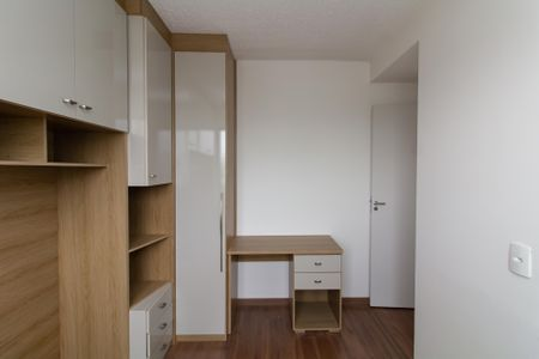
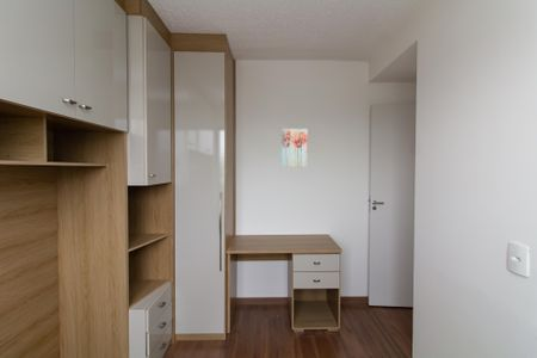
+ wall art [280,128,308,168]
